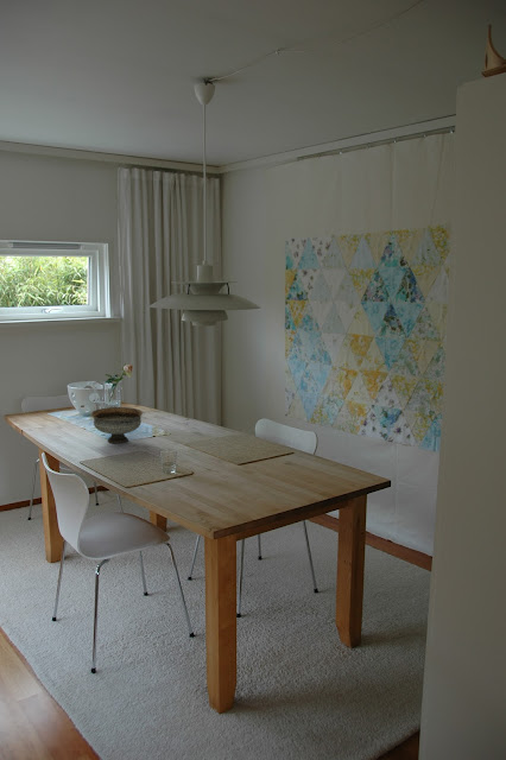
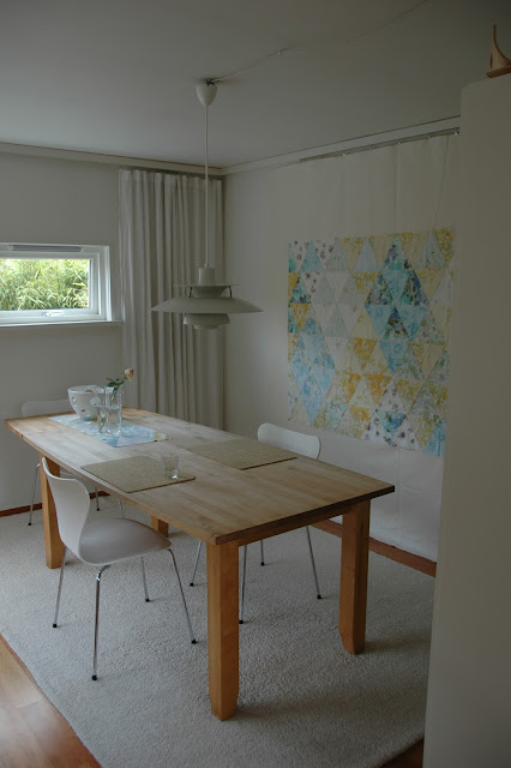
- bowl [90,406,144,444]
